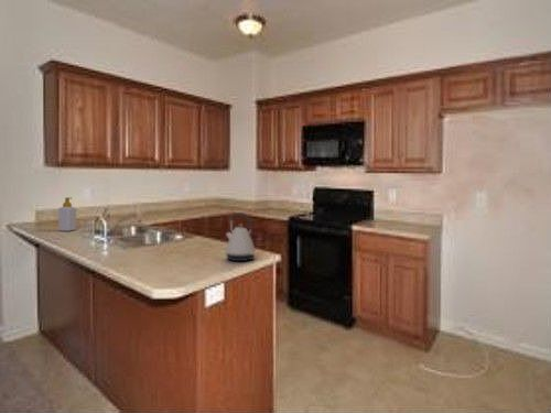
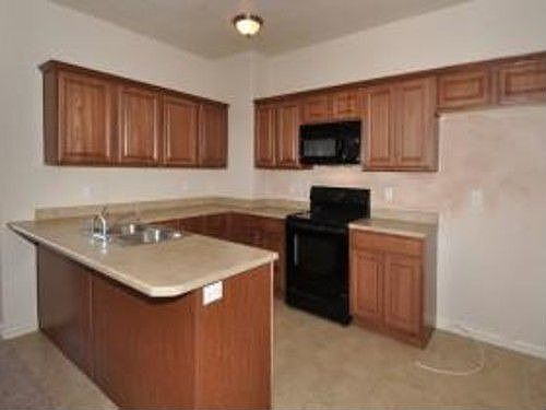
- soap bottle [57,196,77,232]
- kettle [225,211,257,262]
